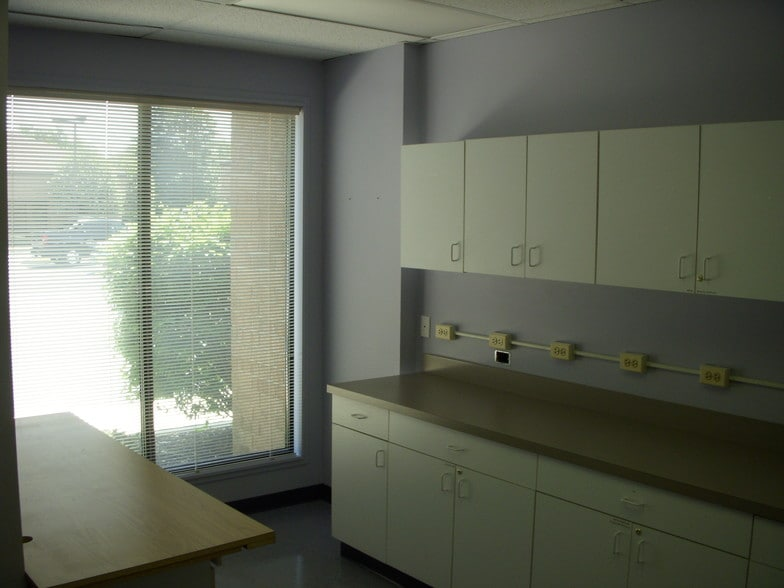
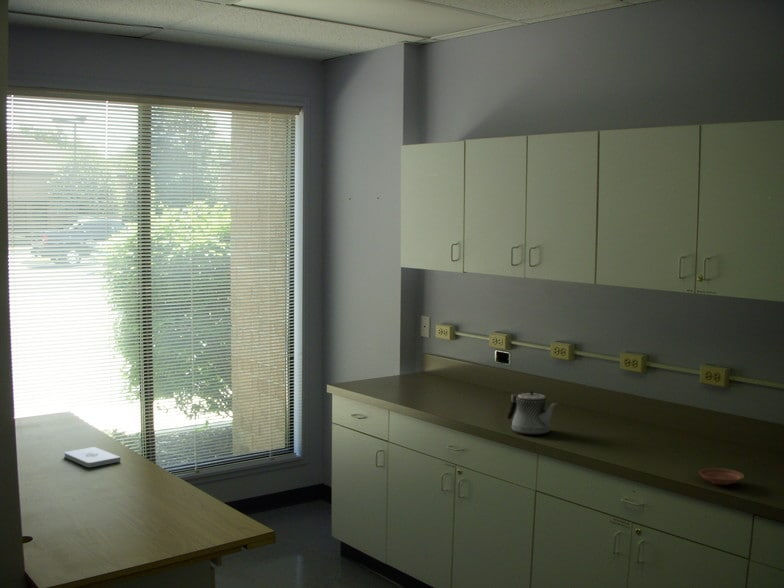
+ plate [698,467,745,486]
+ teapot [506,390,558,436]
+ notepad [63,446,122,468]
